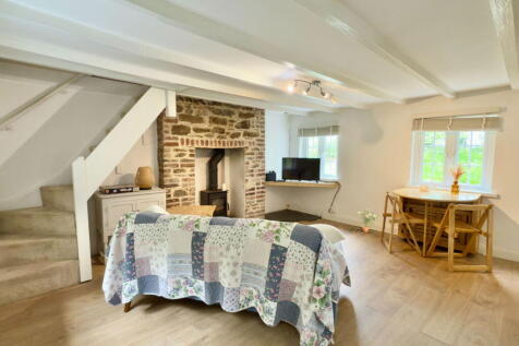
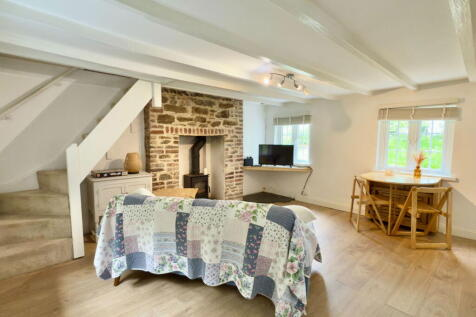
- potted plant [355,207,379,234]
